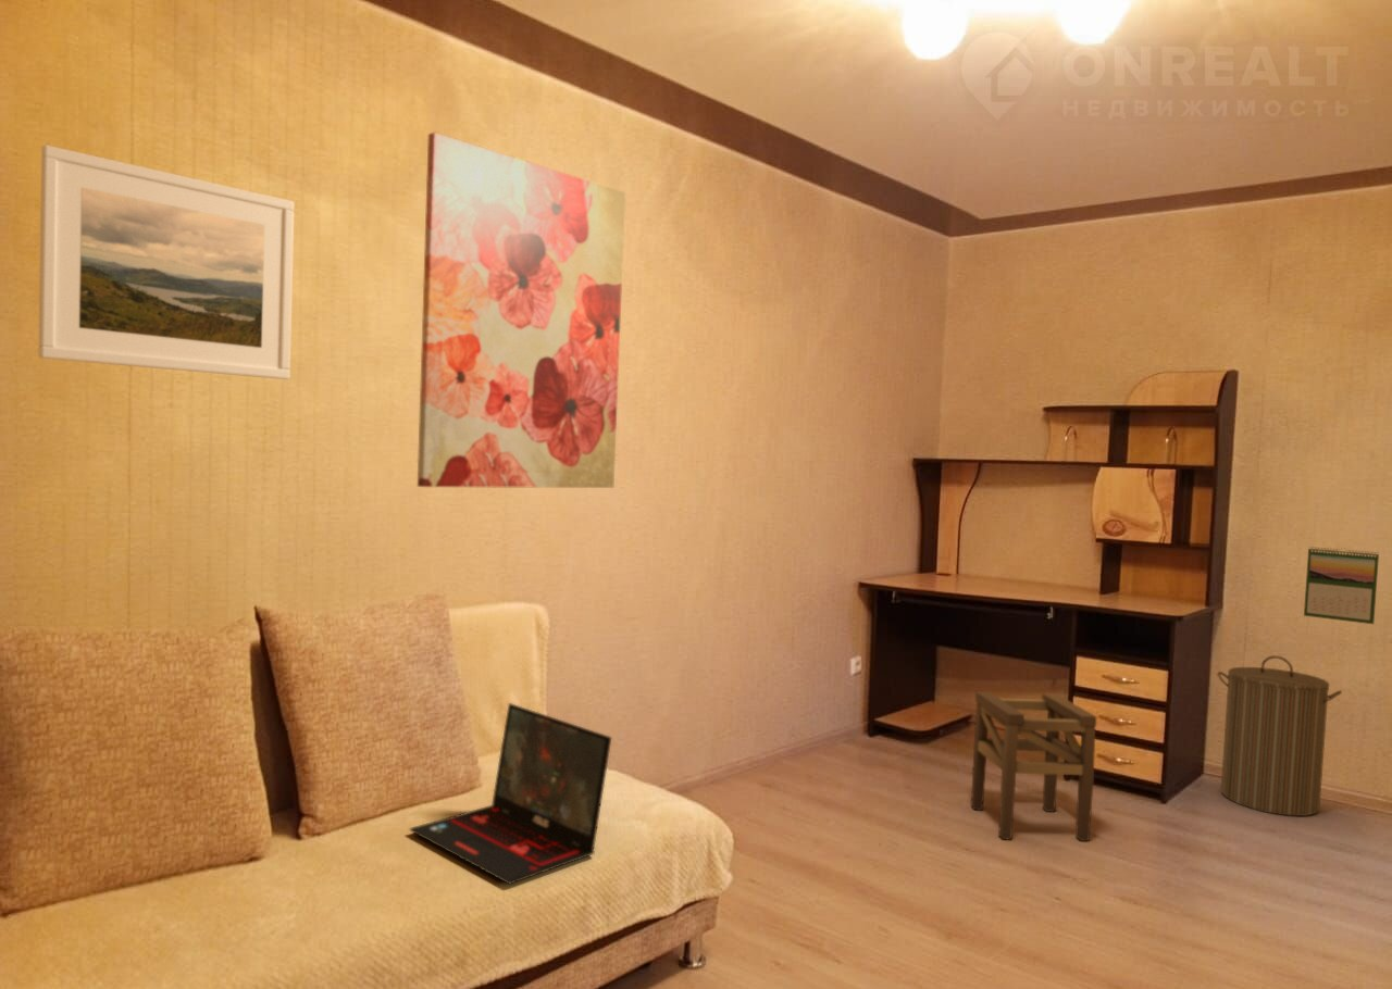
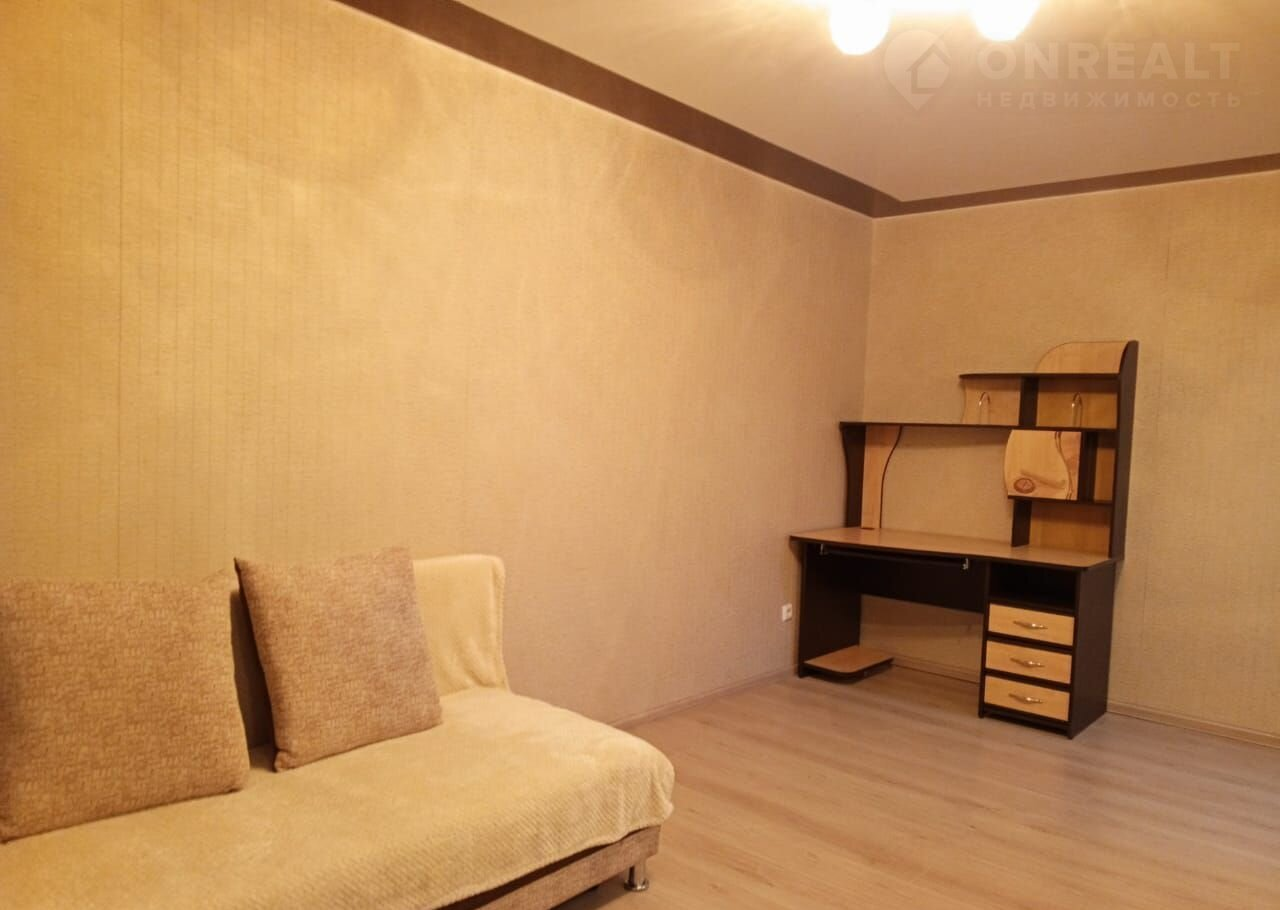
- calendar [1303,546,1380,625]
- stool [970,690,1097,842]
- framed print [37,143,296,380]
- laptop [409,702,612,886]
- laundry hamper [1217,654,1343,817]
- wall art [417,132,626,489]
